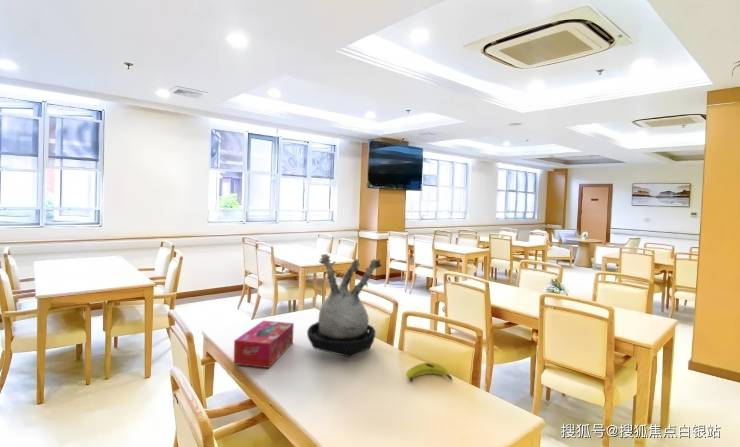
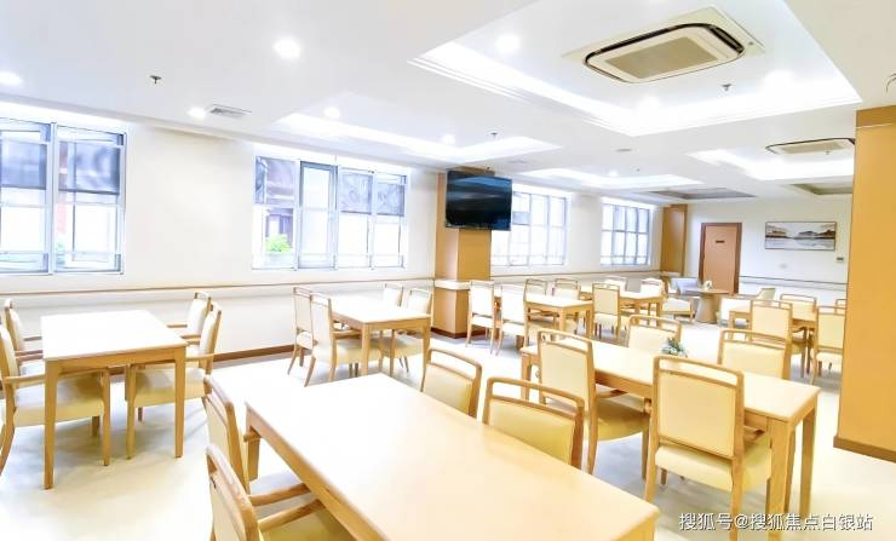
- banana [405,362,453,382]
- plant [306,253,383,359]
- tissue box [233,320,295,369]
